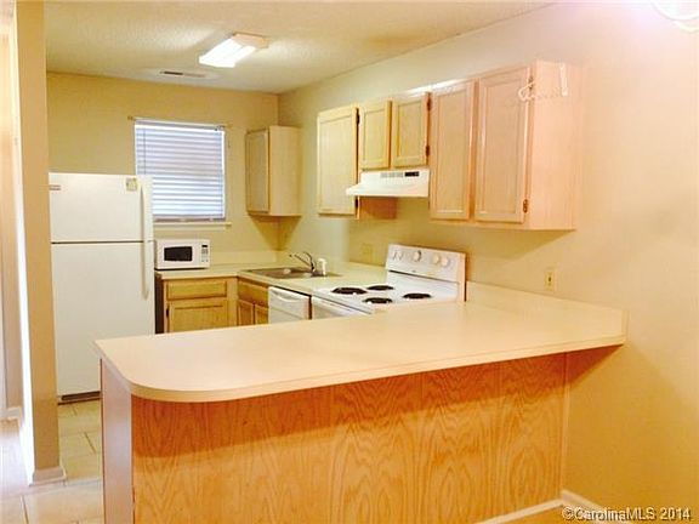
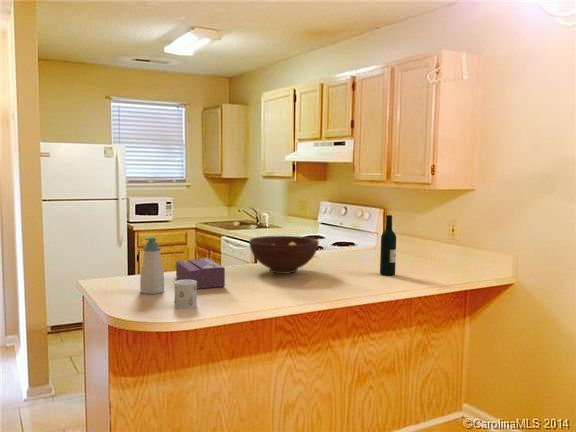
+ soap bottle [139,236,165,295]
+ fruit bowl [248,235,320,275]
+ mug [173,279,198,310]
+ tissue box [175,257,226,290]
+ wine bottle [379,214,397,277]
